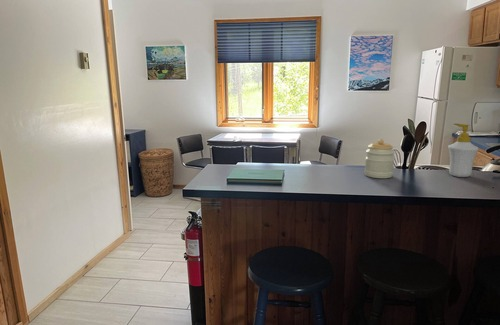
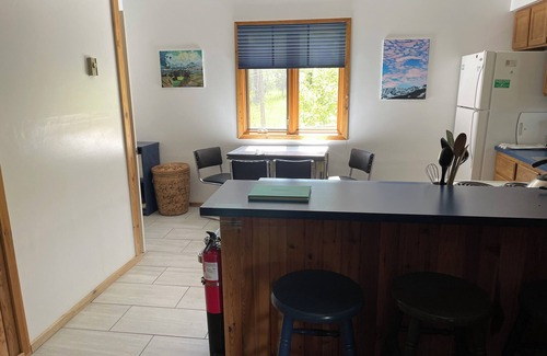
- soap bottle [447,122,479,178]
- jar [364,138,396,179]
